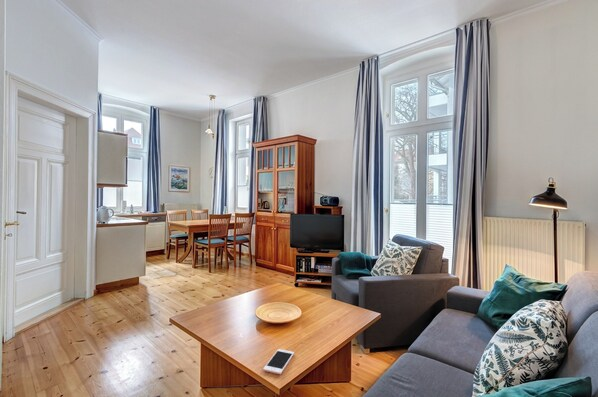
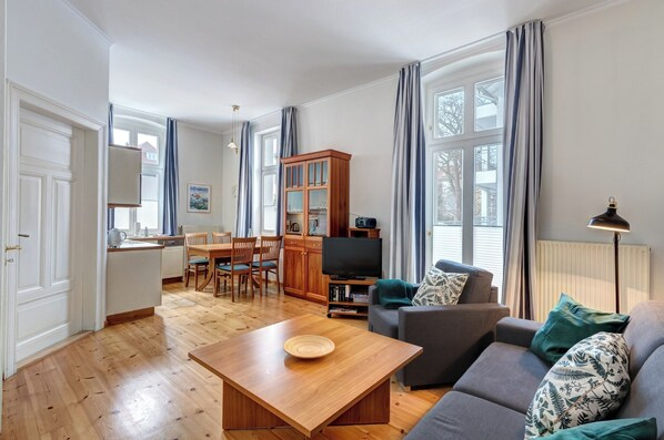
- cell phone [262,348,295,375]
